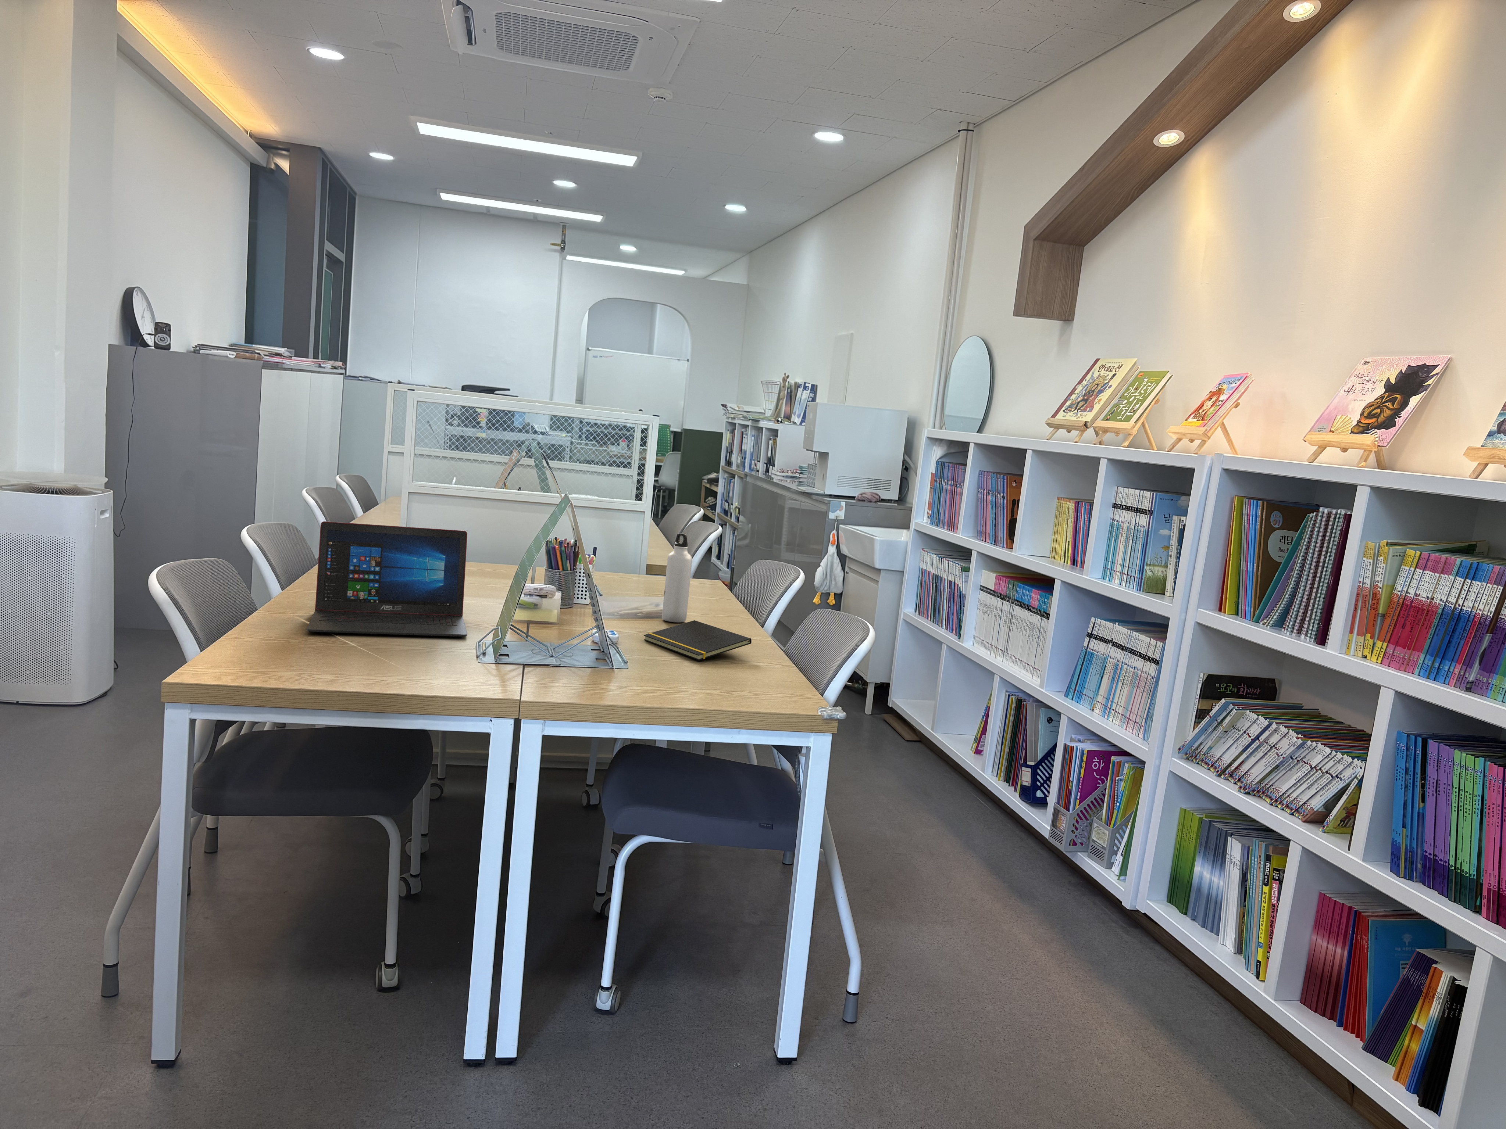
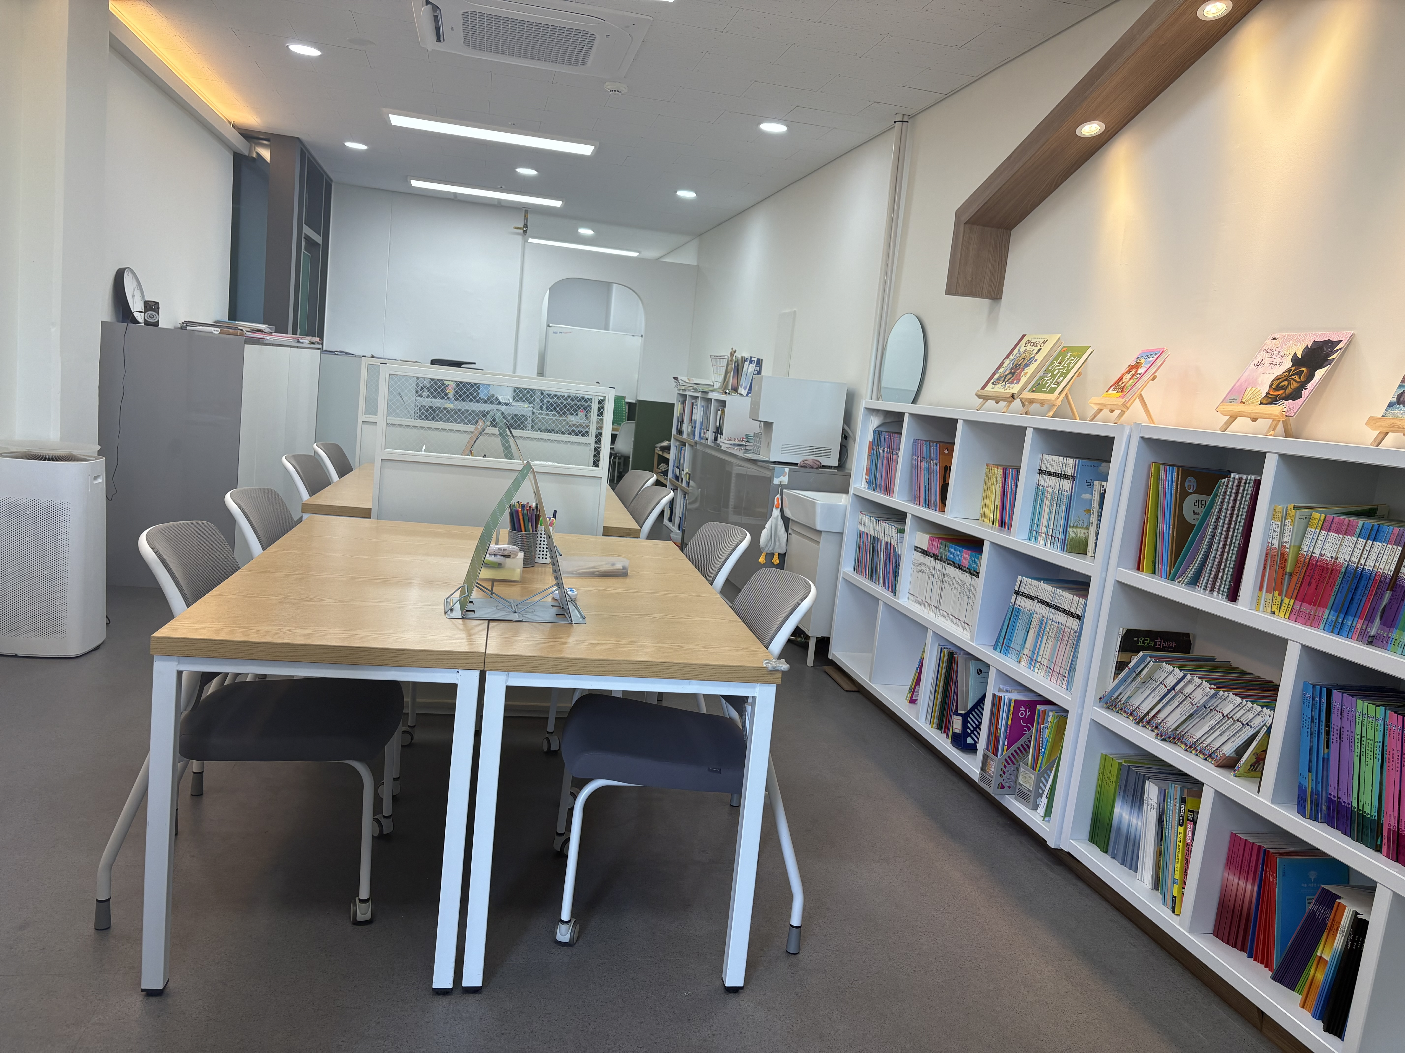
- water bottle [662,532,693,623]
- notepad [644,620,752,661]
- laptop [306,521,467,637]
